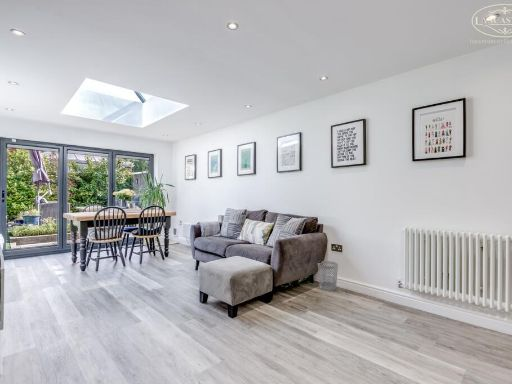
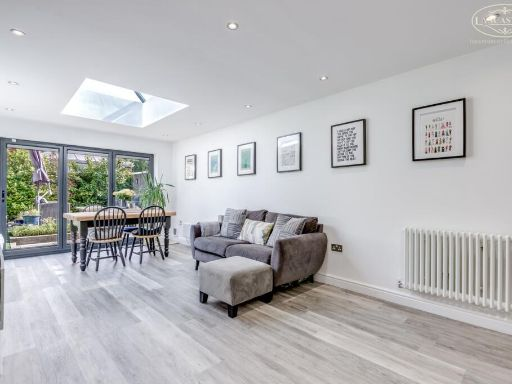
- wastebasket [317,260,339,292]
